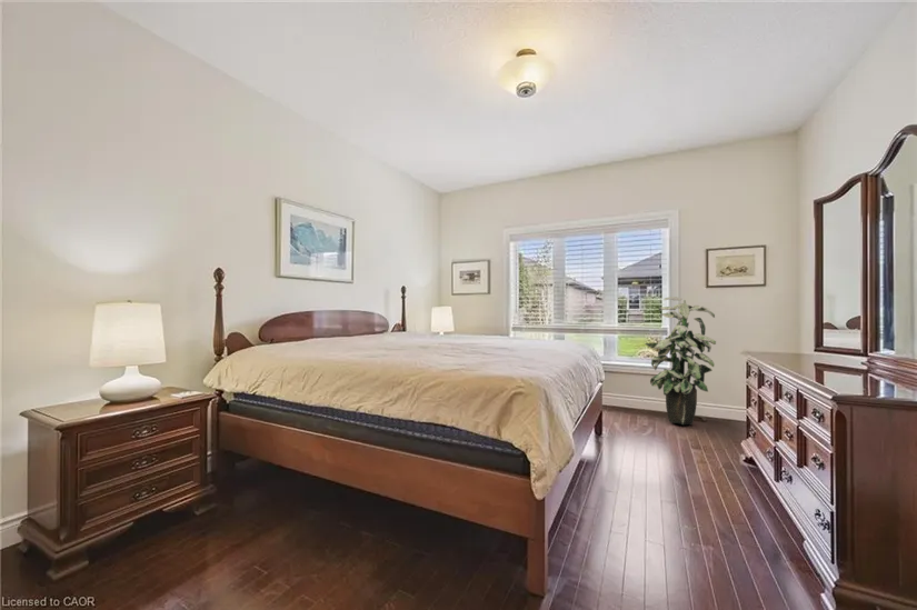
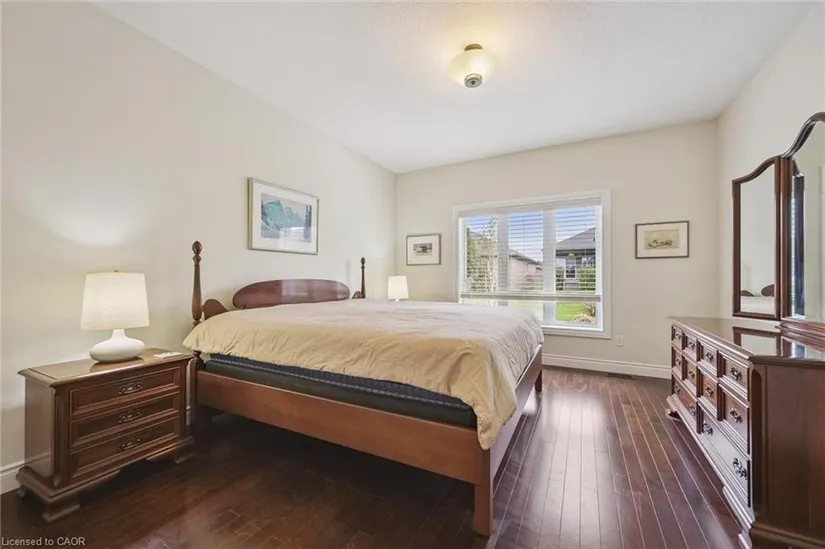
- indoor plant [644,296,717,426]
